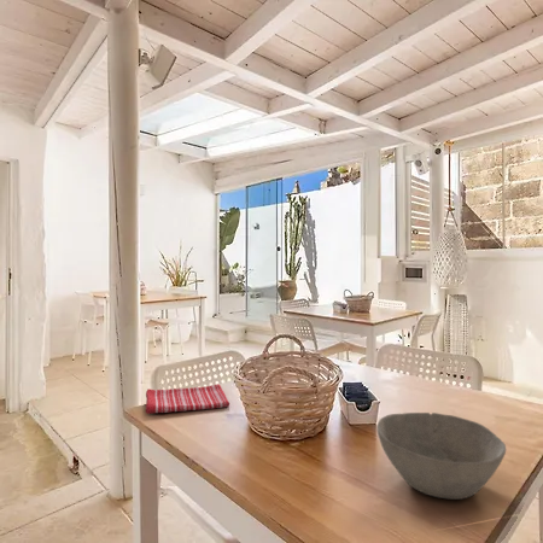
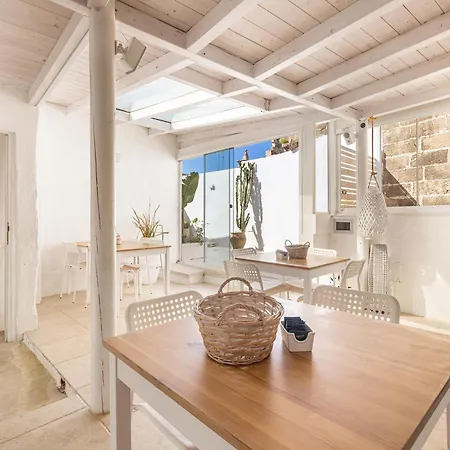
- dish towel [145,383,230,415]
- bowl [375,411,508,501]
